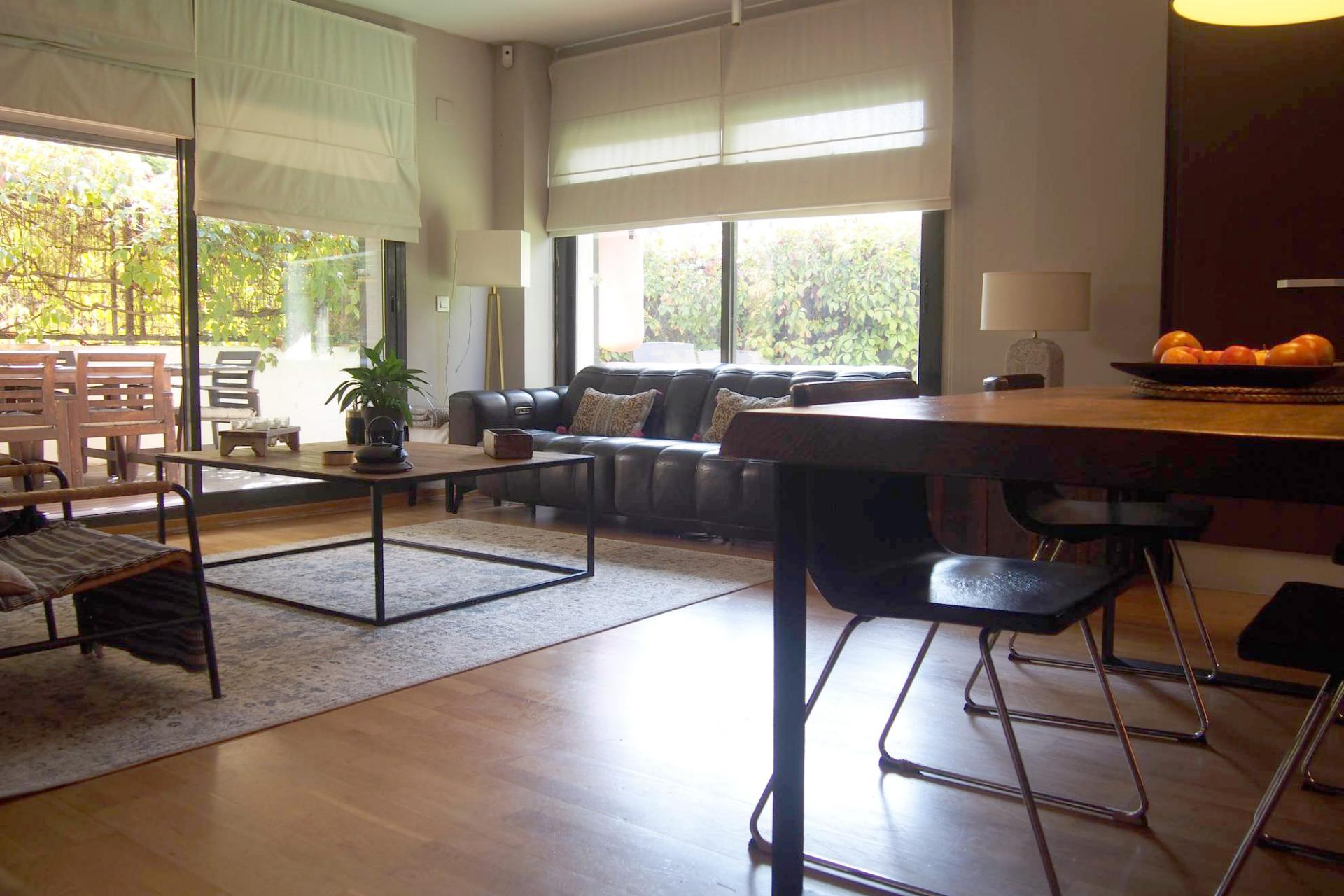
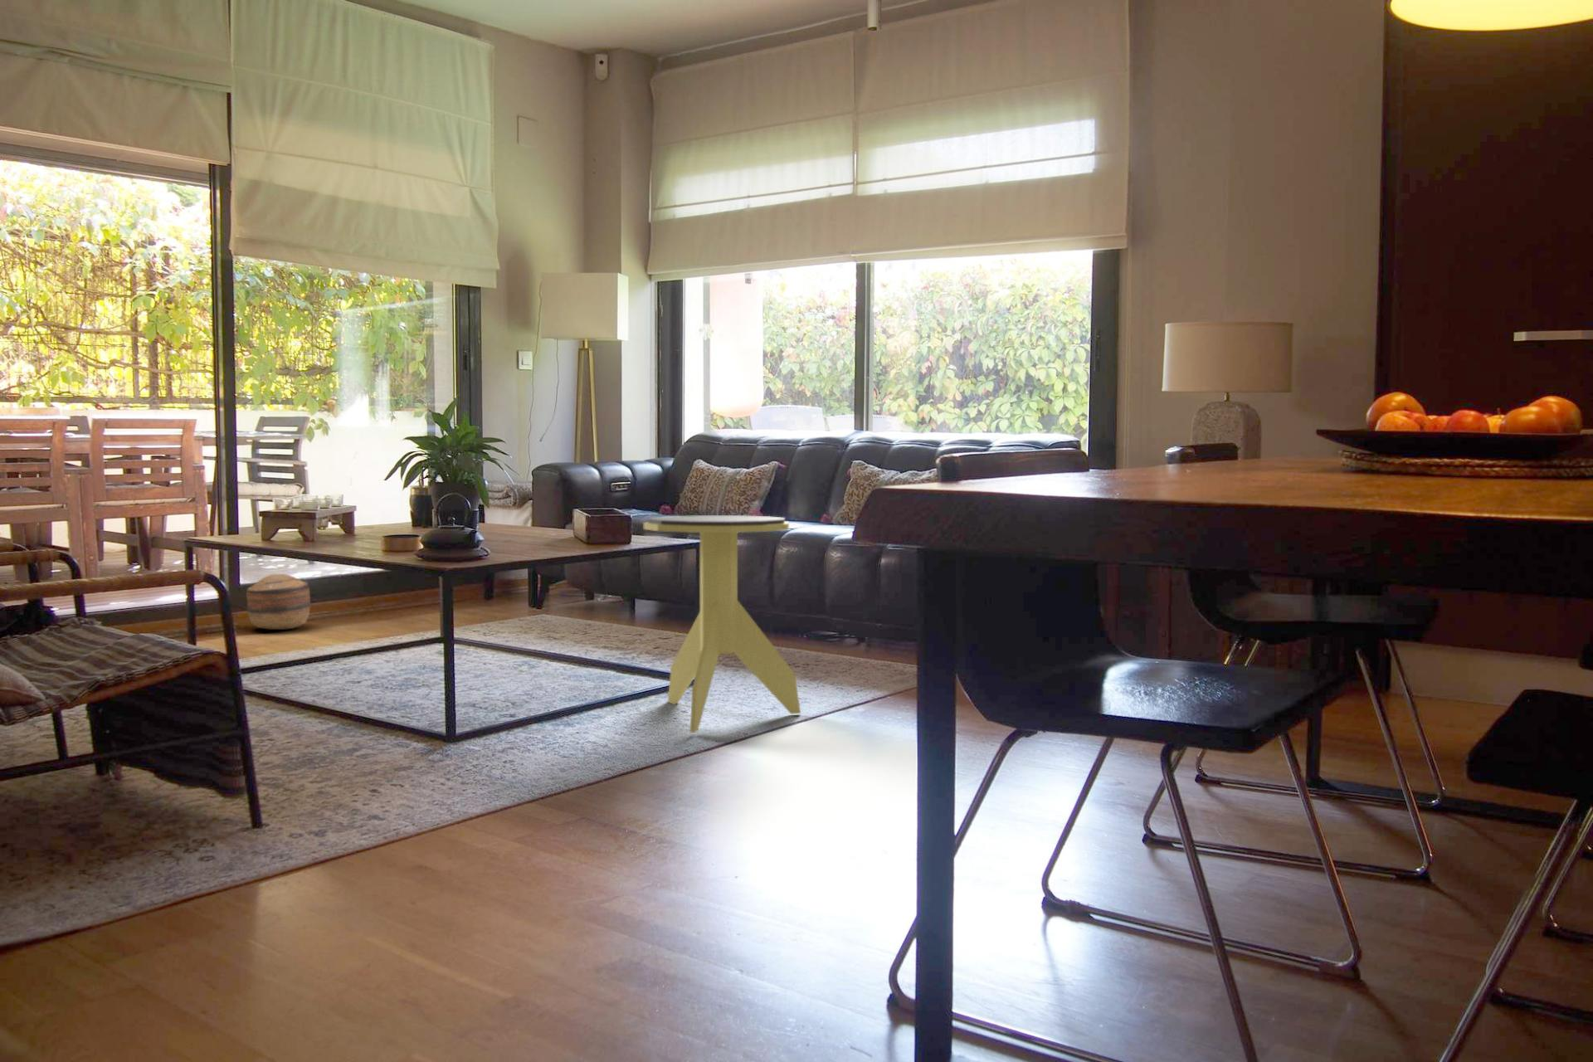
+ side table [642,514,801,734]
+ basket [245,574,311,631]
